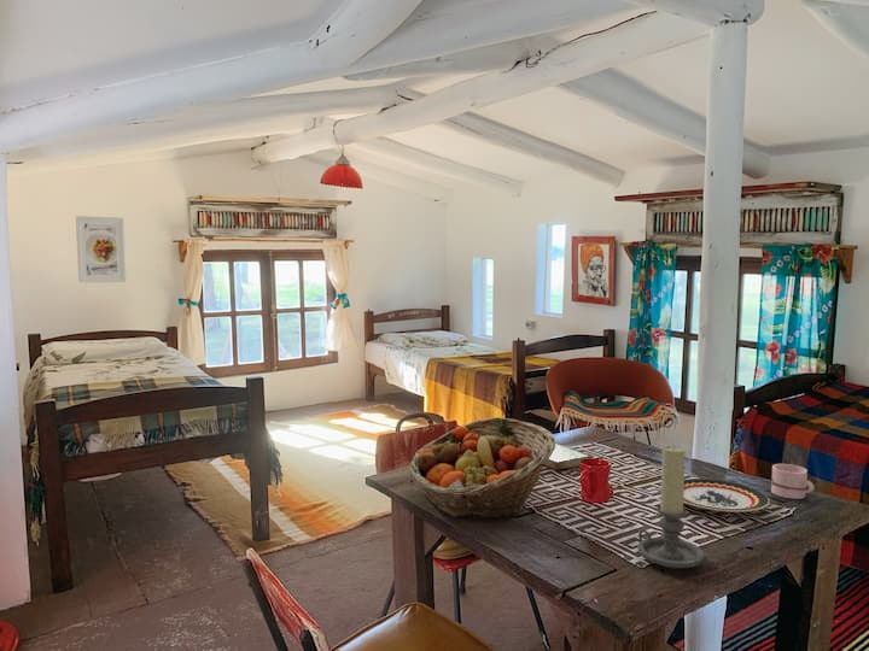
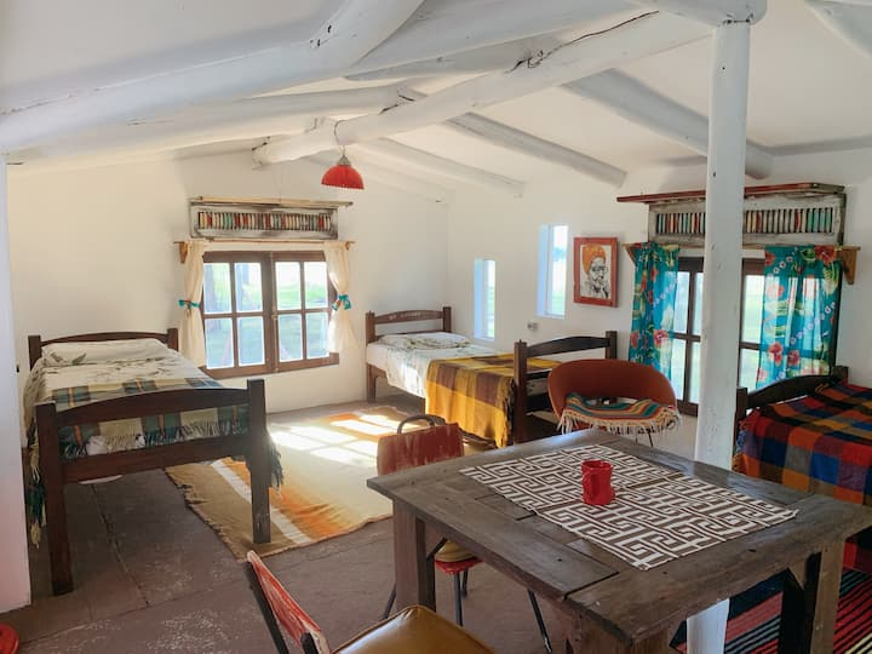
- candle holder [637,445,705,569]
- fruit basket [409,416,556,521]
- book [543,441,594,471]
- plate [683,477,771,514]
- mug [770,463,816,500]
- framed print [75,215,127,283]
